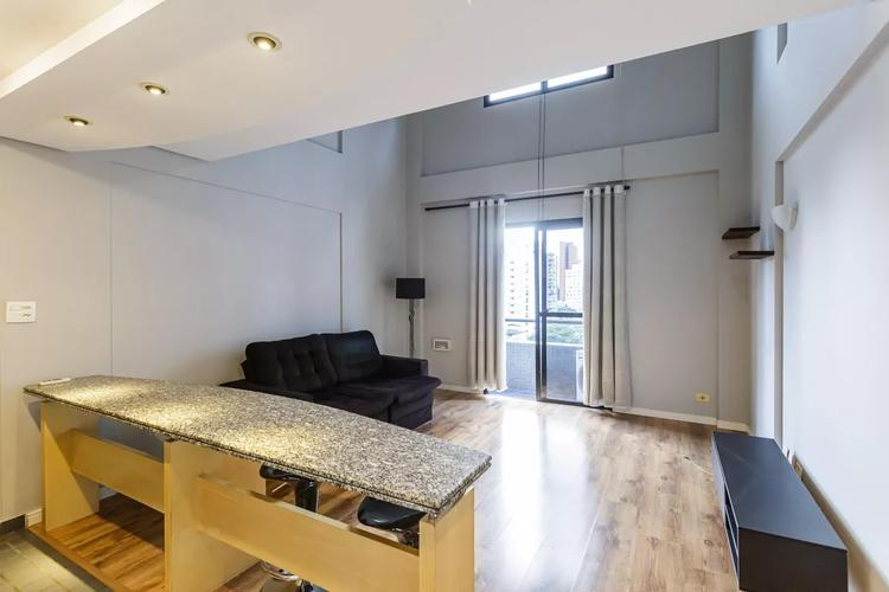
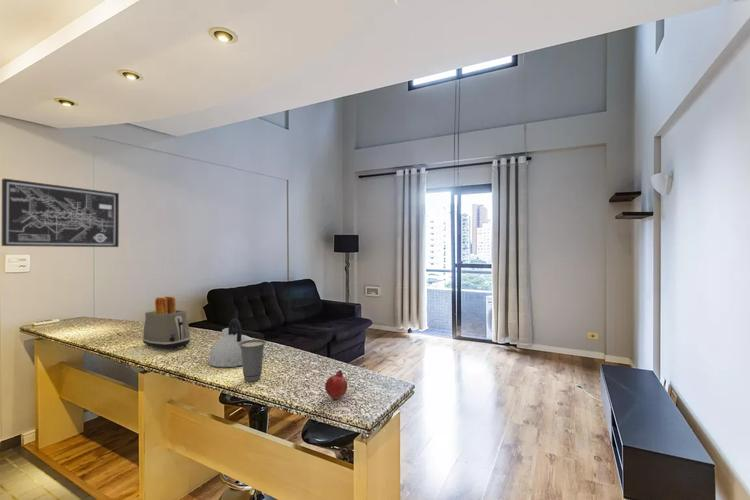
+ wall art [1,177,120,248]
+ toaster [141,296,192,350]
+ kettle [207,318,253,368]
+ cup [239,339,267,383]
+ fruit [324,369,348,400]
